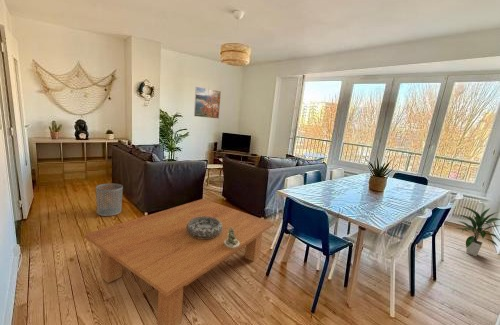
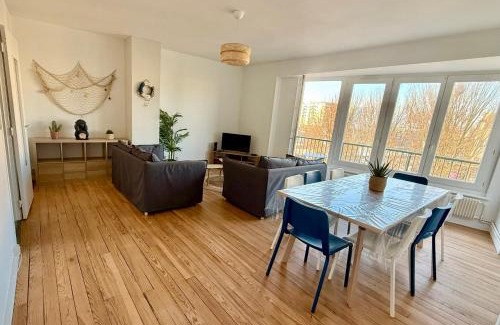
- succulent planter [224,226,240,249]
- indoor plant [455,205,500,257]
- coffee table [83,198,275,325]
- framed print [193,86,222,120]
- decorative bowl [186,216,222,239]
- waste bin [95,182,124,217]
